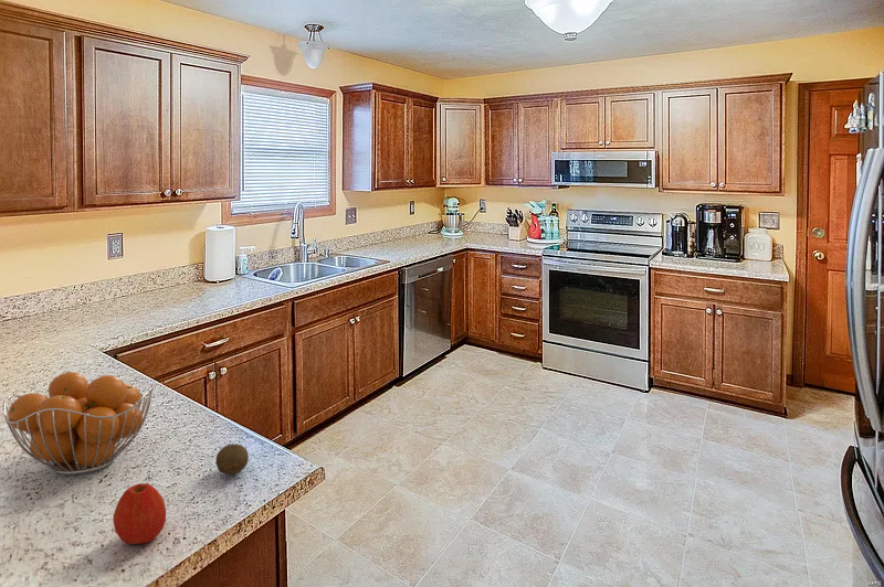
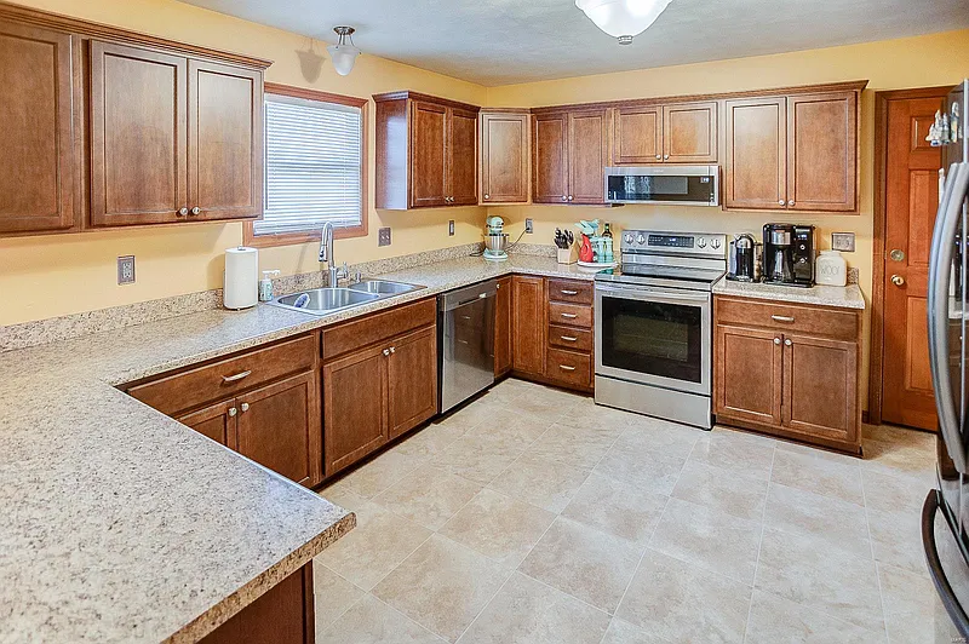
- fruit [214,444,250,476]
- apple [113,482,167,545]
- fruit basket [2,371,154,476]
